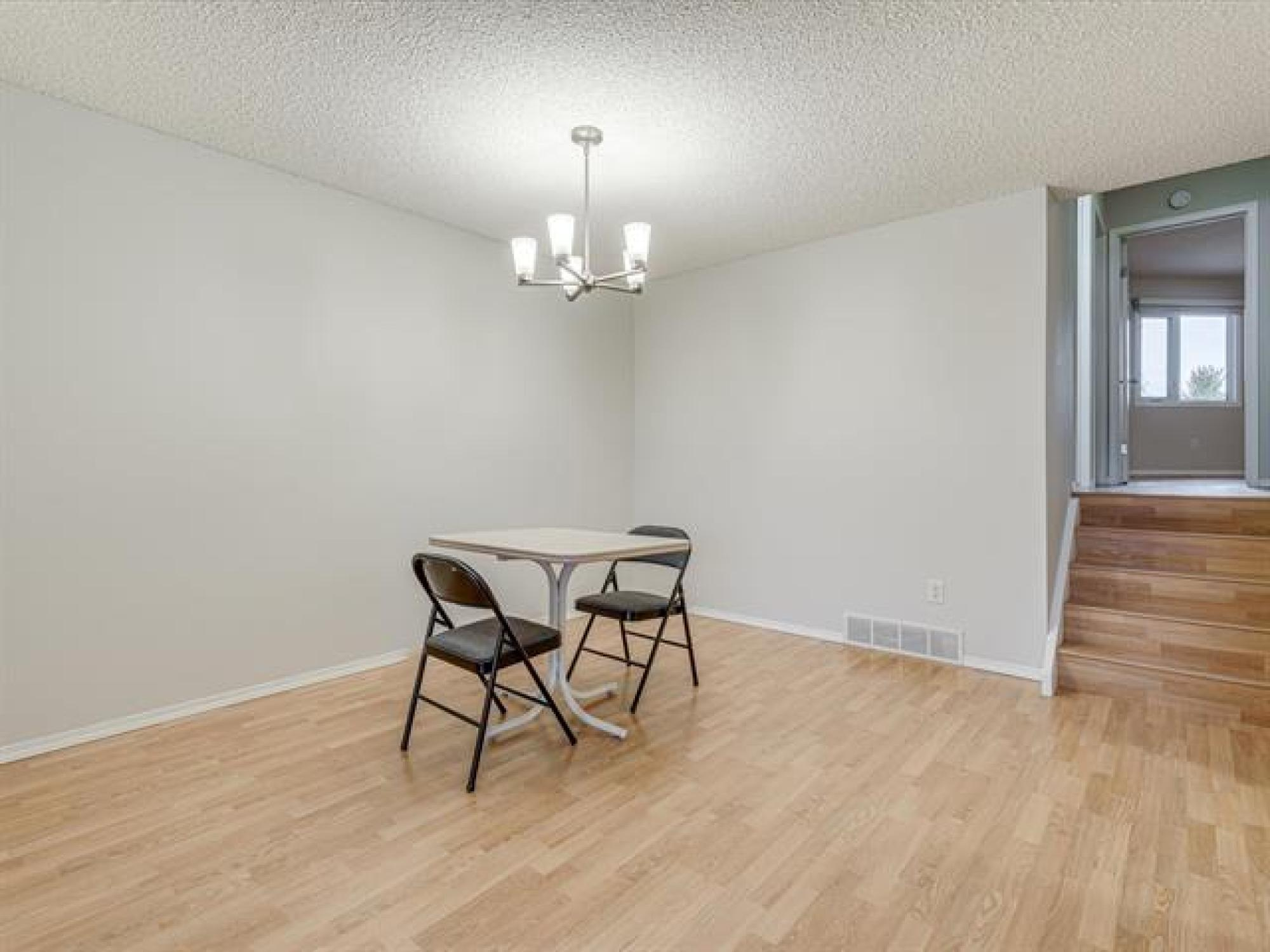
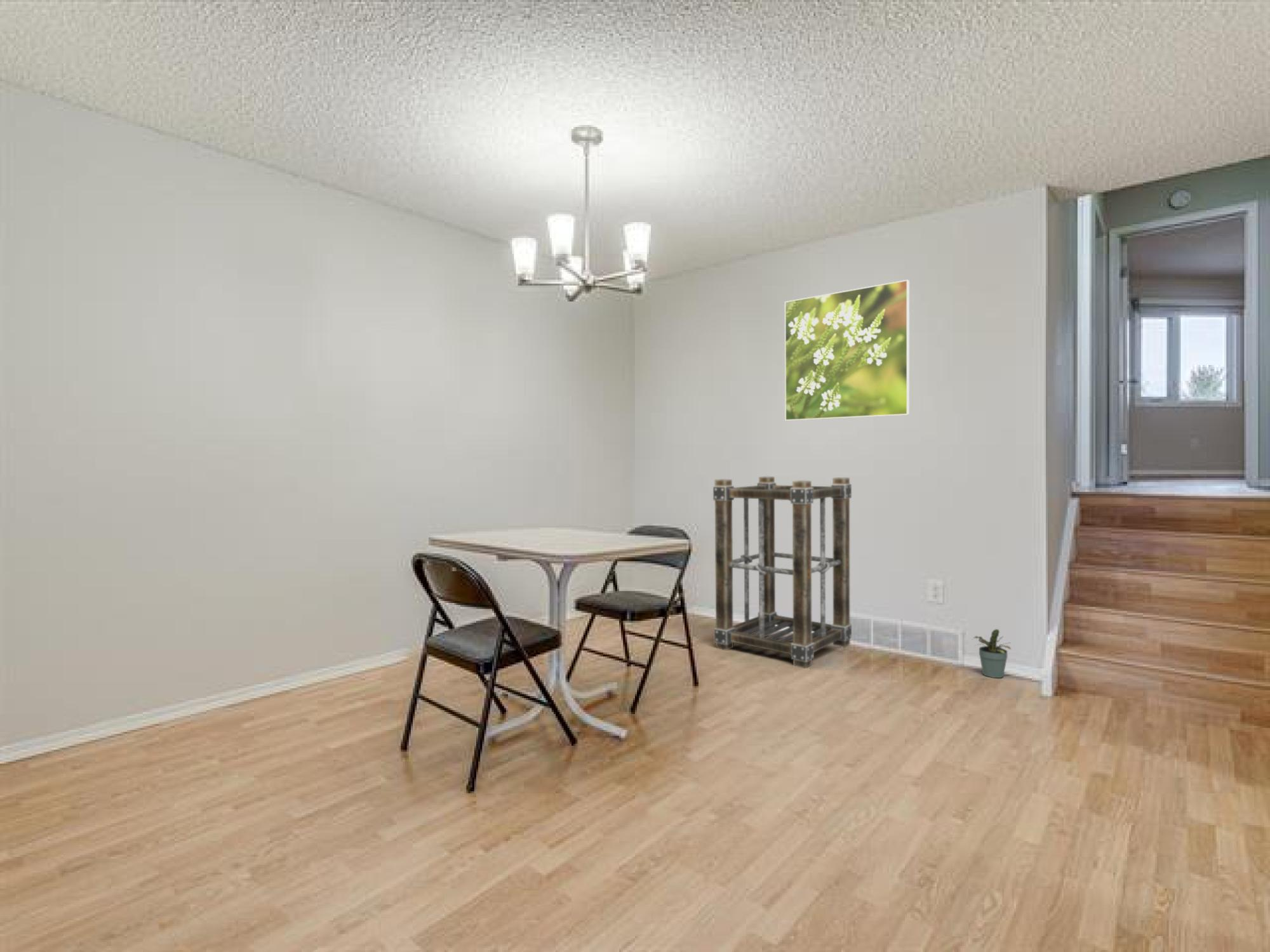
+ potted plant [972,628,1012,678]
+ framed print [784,279,910,421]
+ shelving unit [712,476,852,669]
